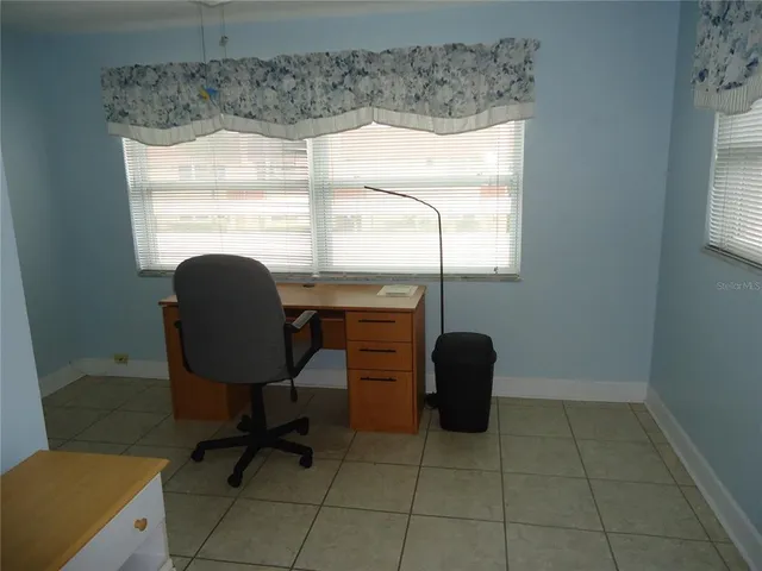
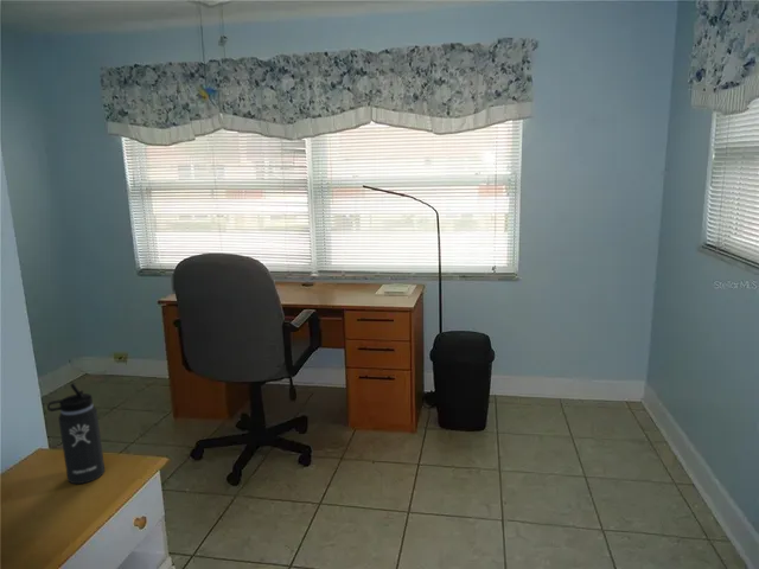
+ thermos bottle [46,382,106,485]
